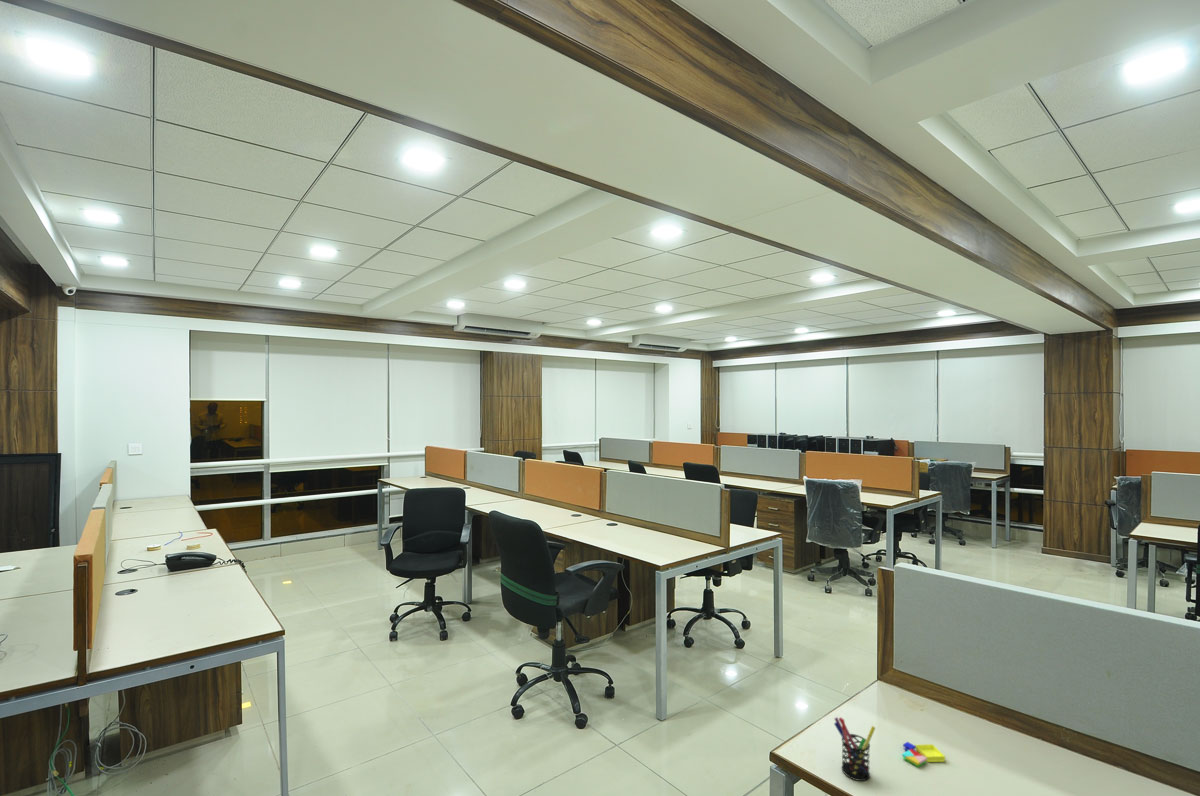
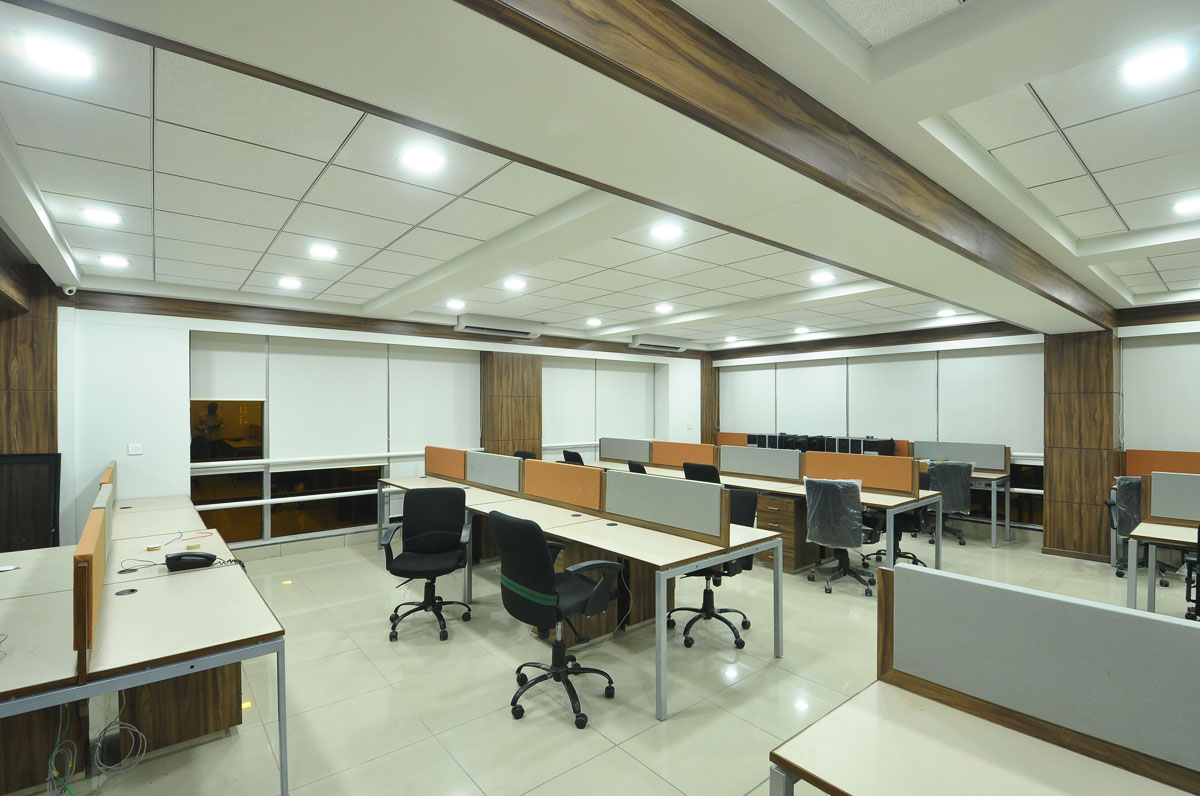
- sticky notes [901,741,946,768]
- pen holder [833,716,876,782]
